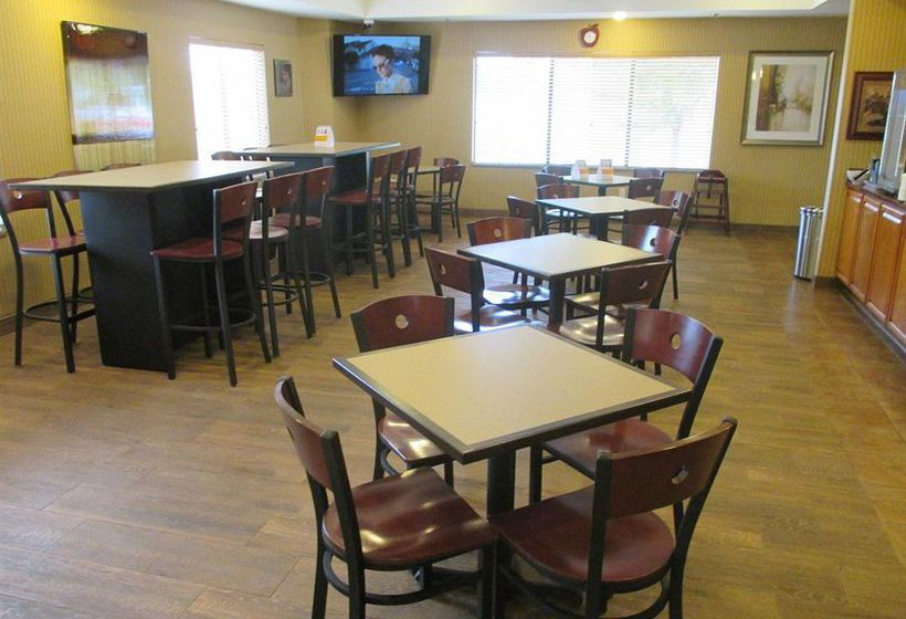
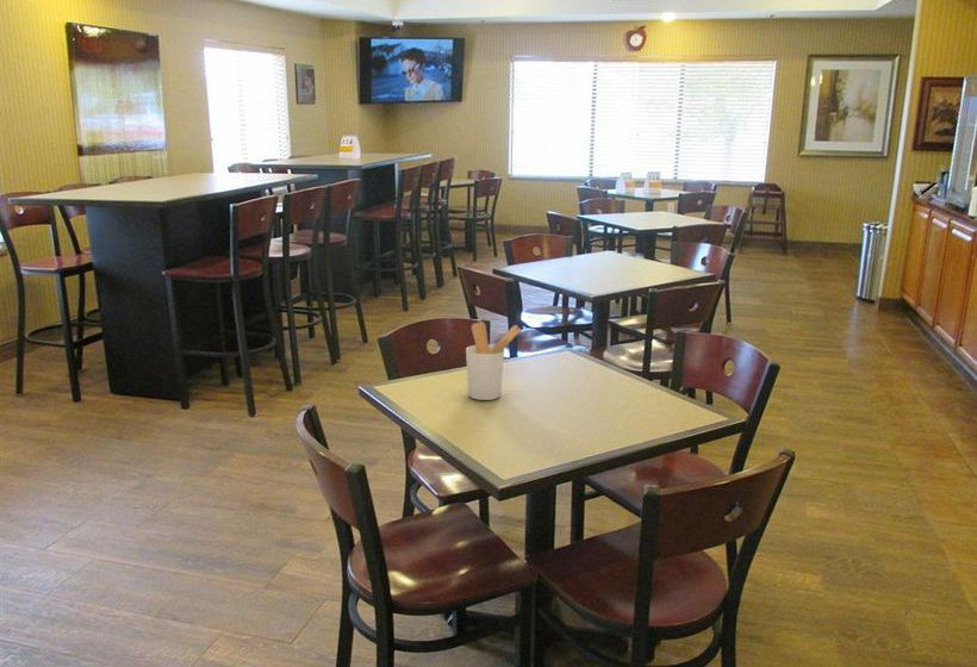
+ utensil holder [465,320,522,401]
